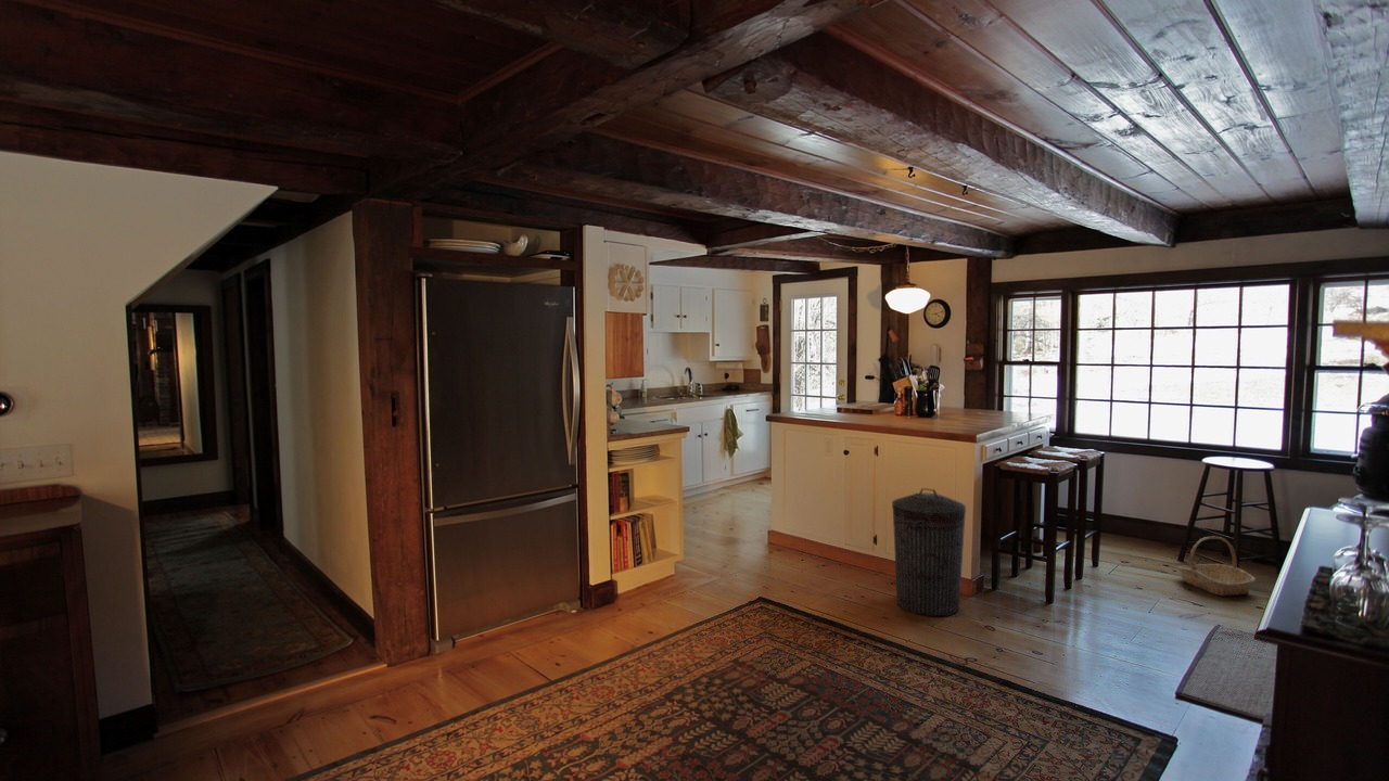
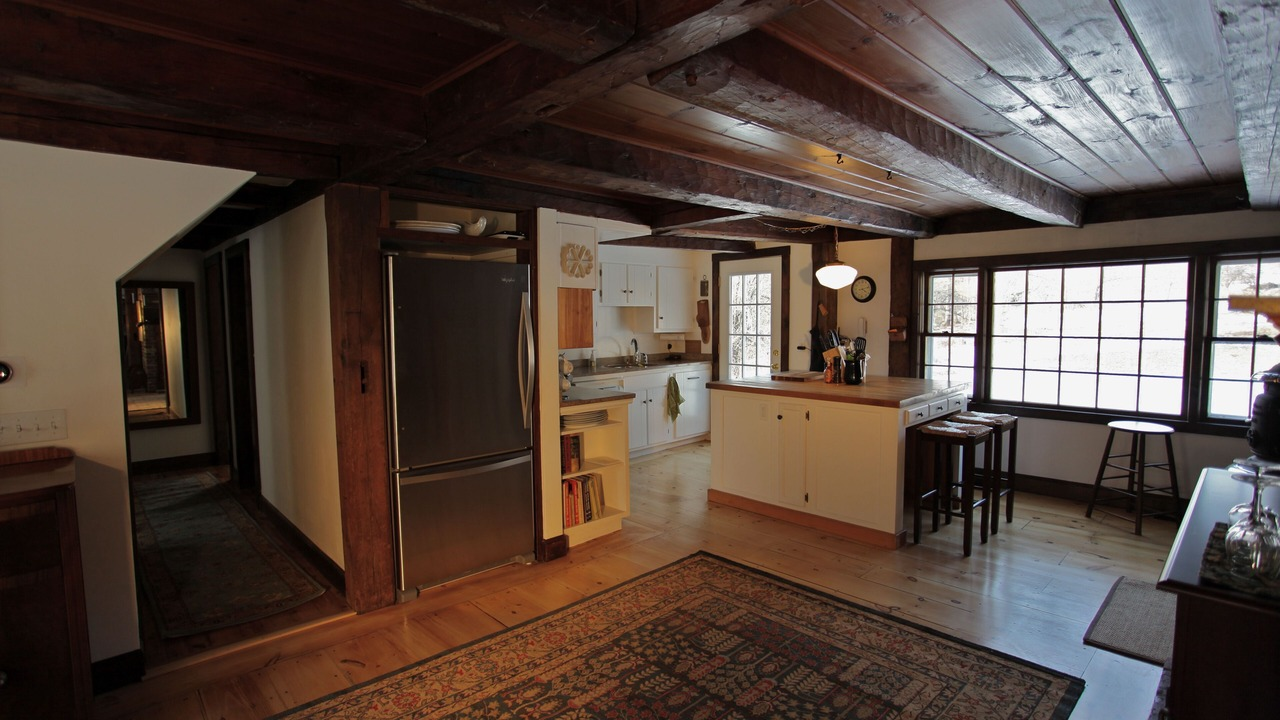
- trash can [891,487,967,617]
- basket [1177,536,1257,597]
